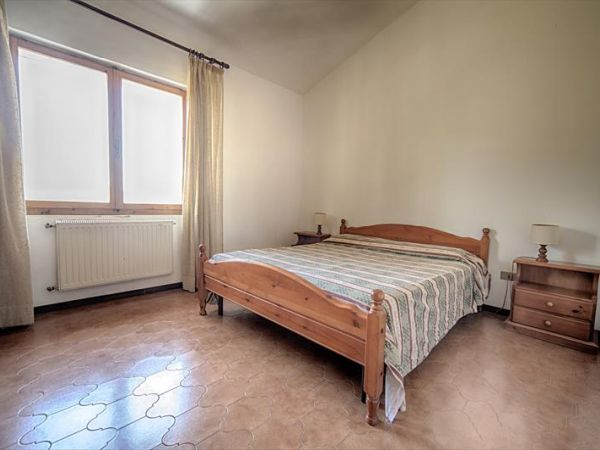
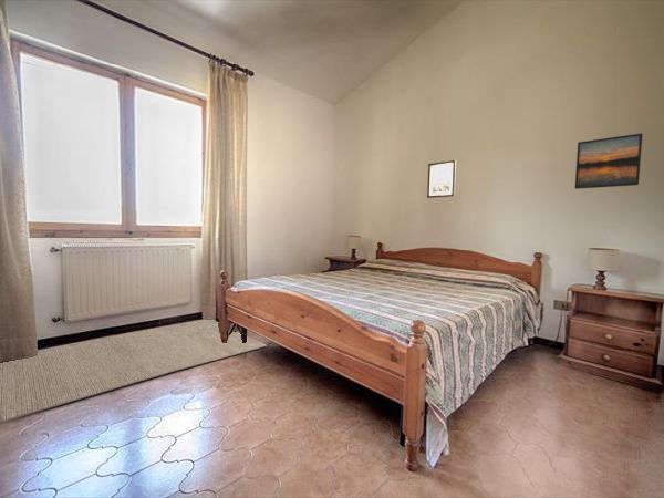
+ wall art [426,159,457,199]
+ rug [0,318,268,424]
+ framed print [574,132,644,190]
